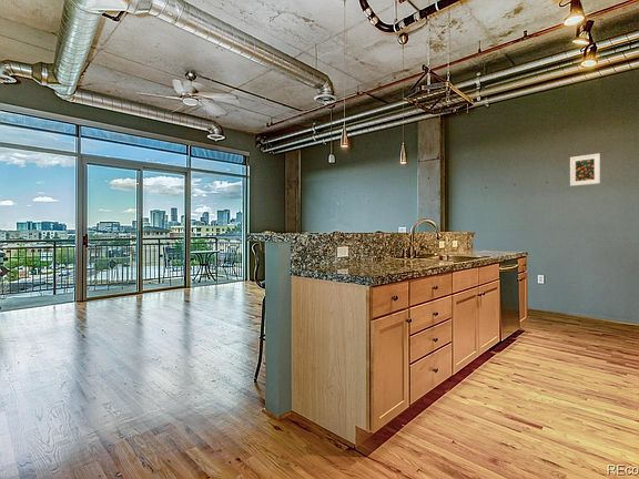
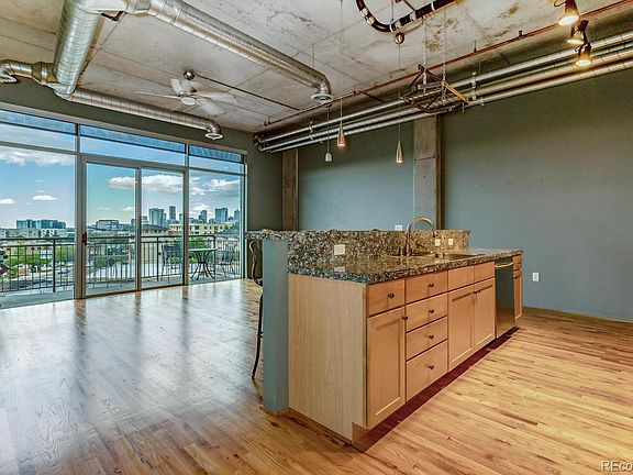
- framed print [569,152,601,187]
